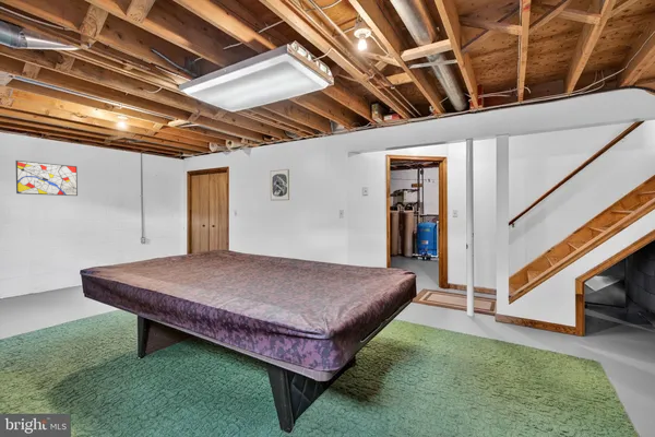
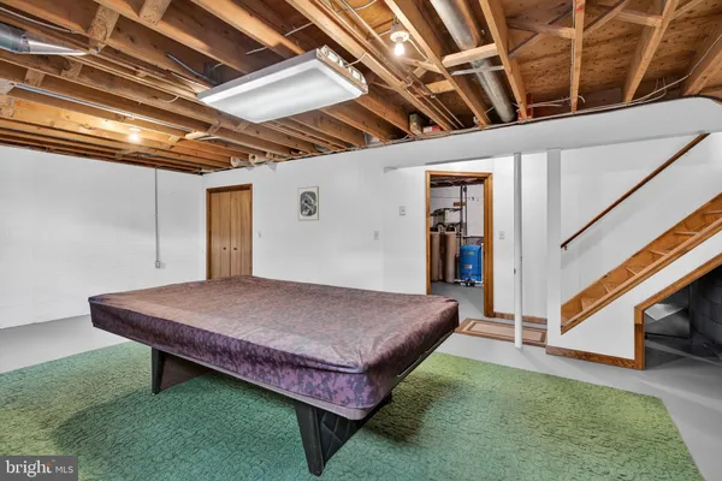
- wall art [14,160,79,197]
